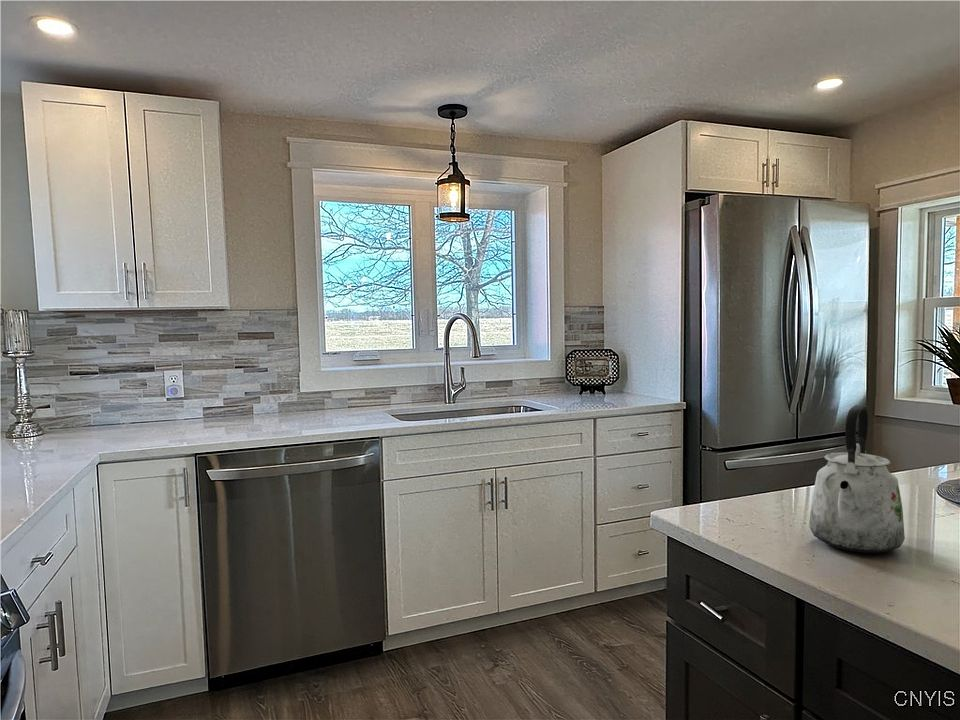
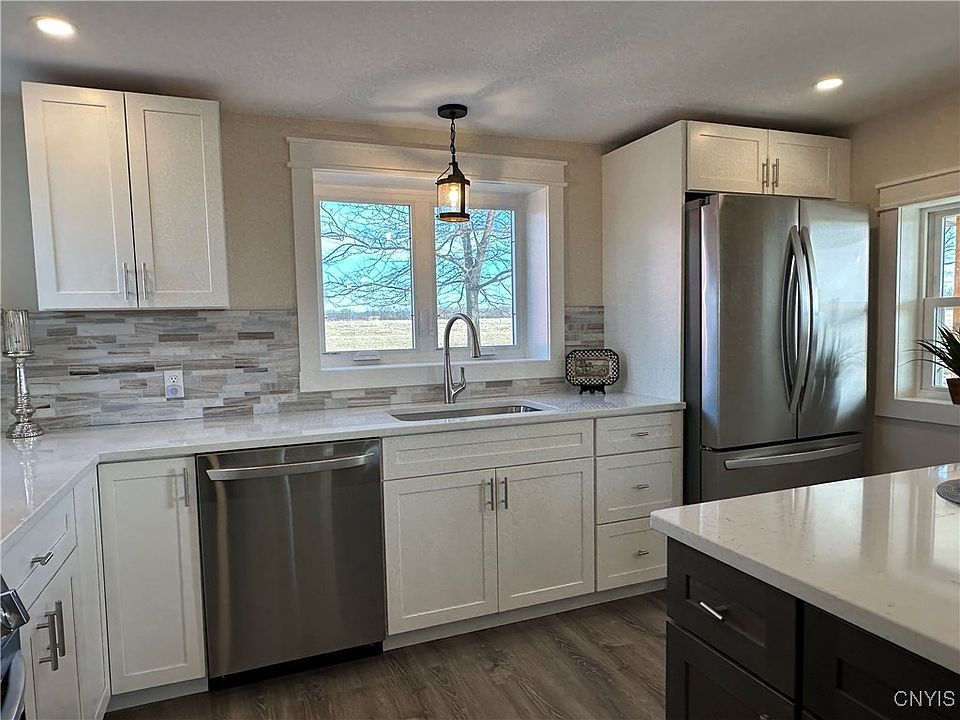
- kettle [808,404,906,554]
